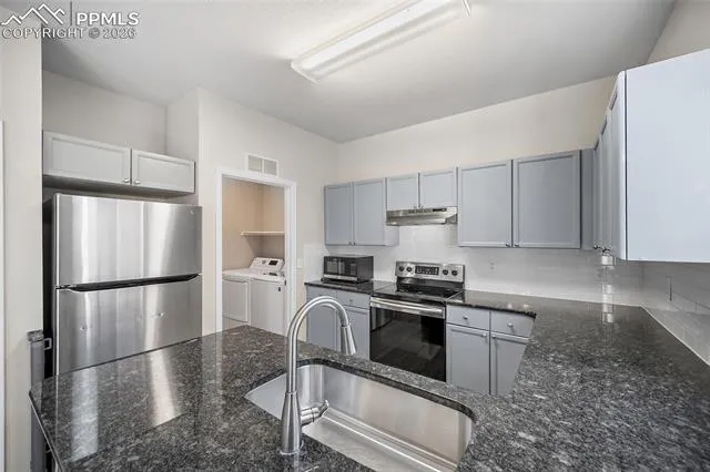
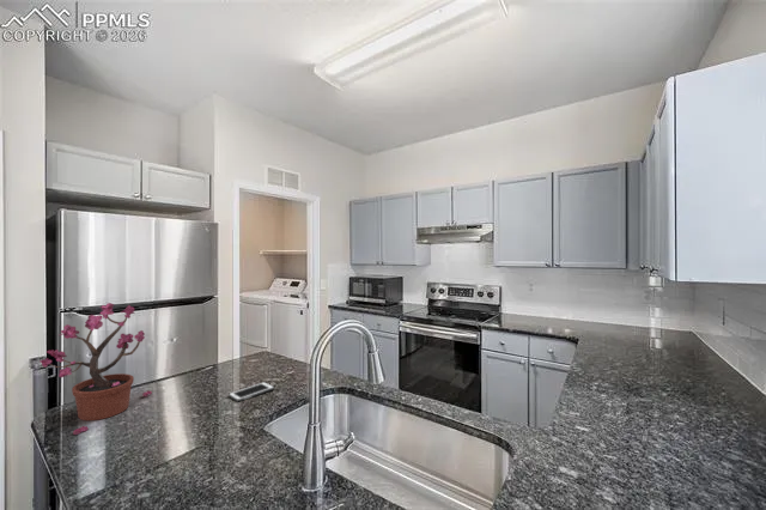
+ potted plant [38,302,153,436]
+ cell phone [227,381,275,402]
